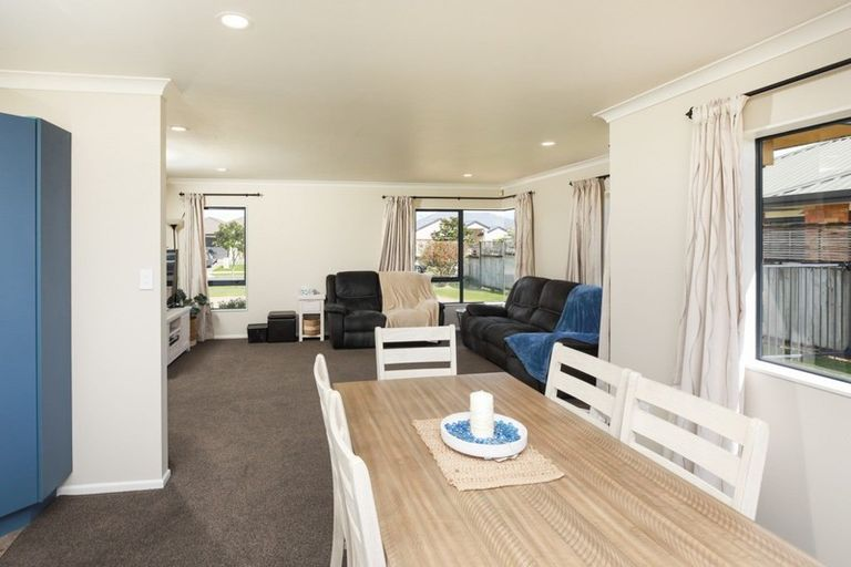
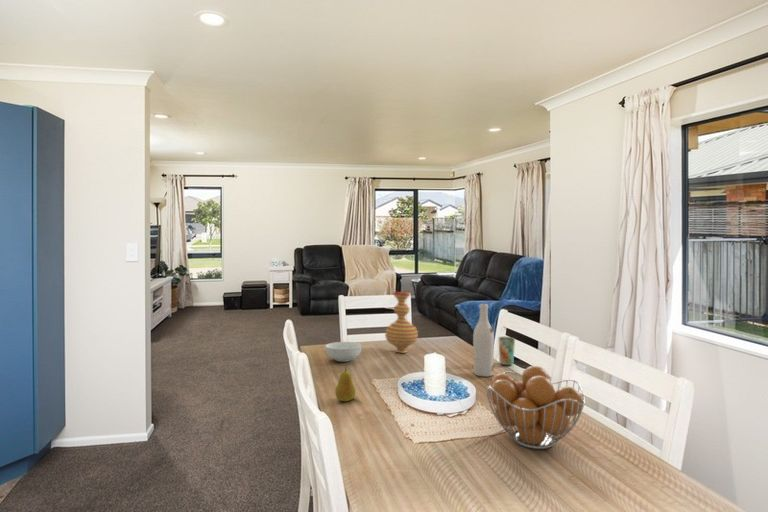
+ fruit [334,366,357,402]
+ wine bottle [472,303,495,378]
+ cup [497,336,516,366]
+ vase [384,291,419,354]
+ fruit basket [484,365,586,450]
+ cereal bowl [324,341,362,363]
